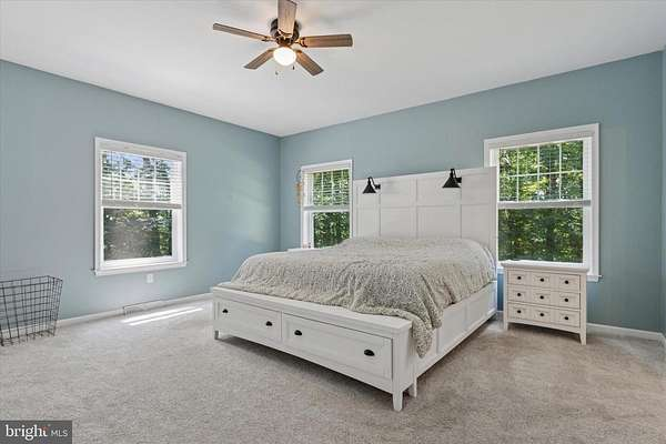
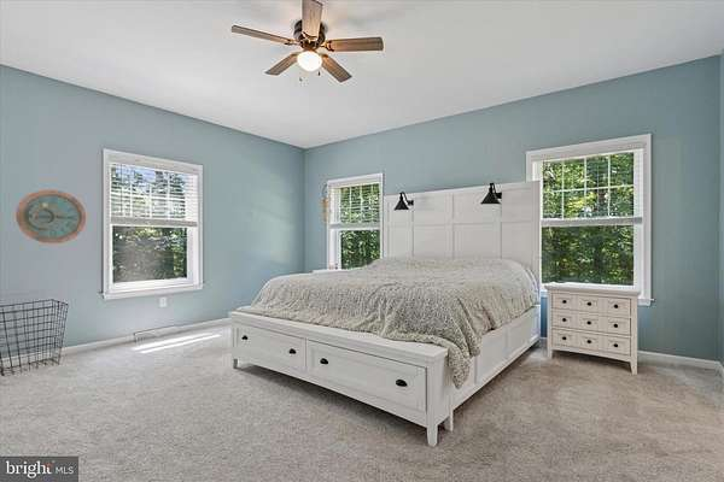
+ wall clock [14,189,87,245]
